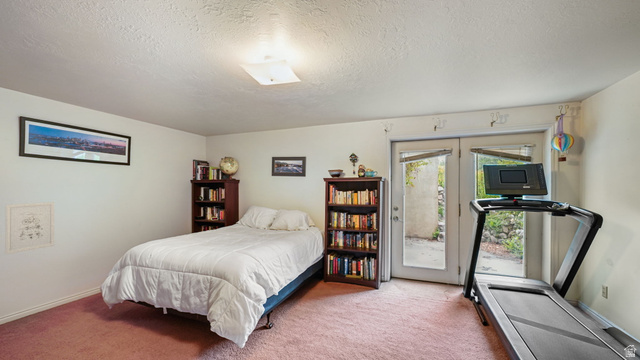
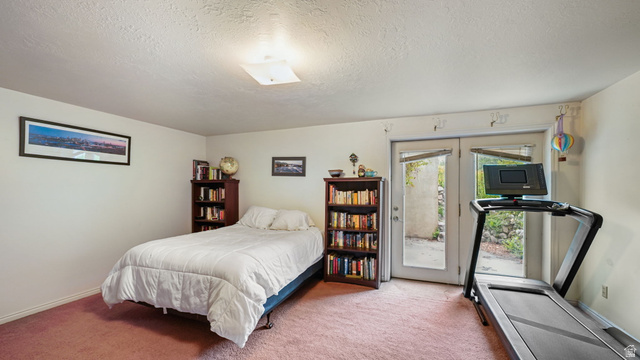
- wall art [5,201,55,255]
